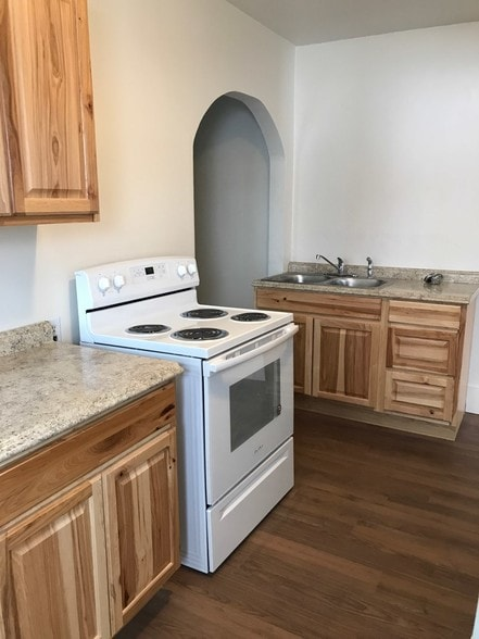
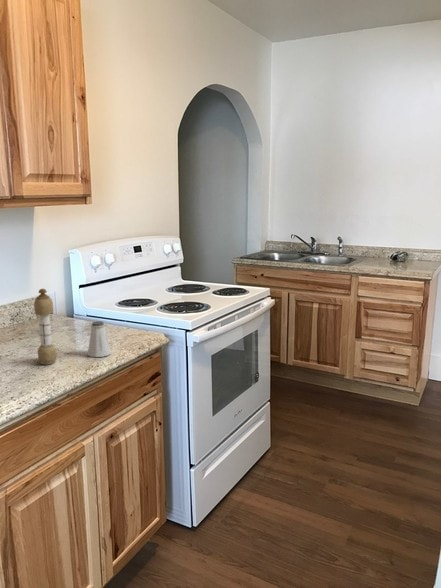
+ saltshaker [87,320,112,358]
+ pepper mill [33,288,57,366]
